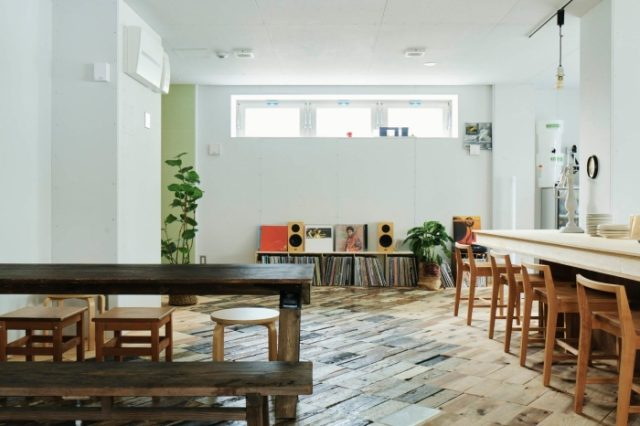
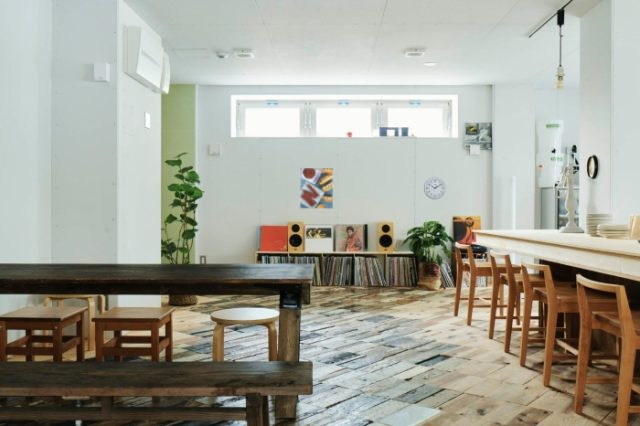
+ wall clock [423,176,447,200]
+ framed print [299,167,334,210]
